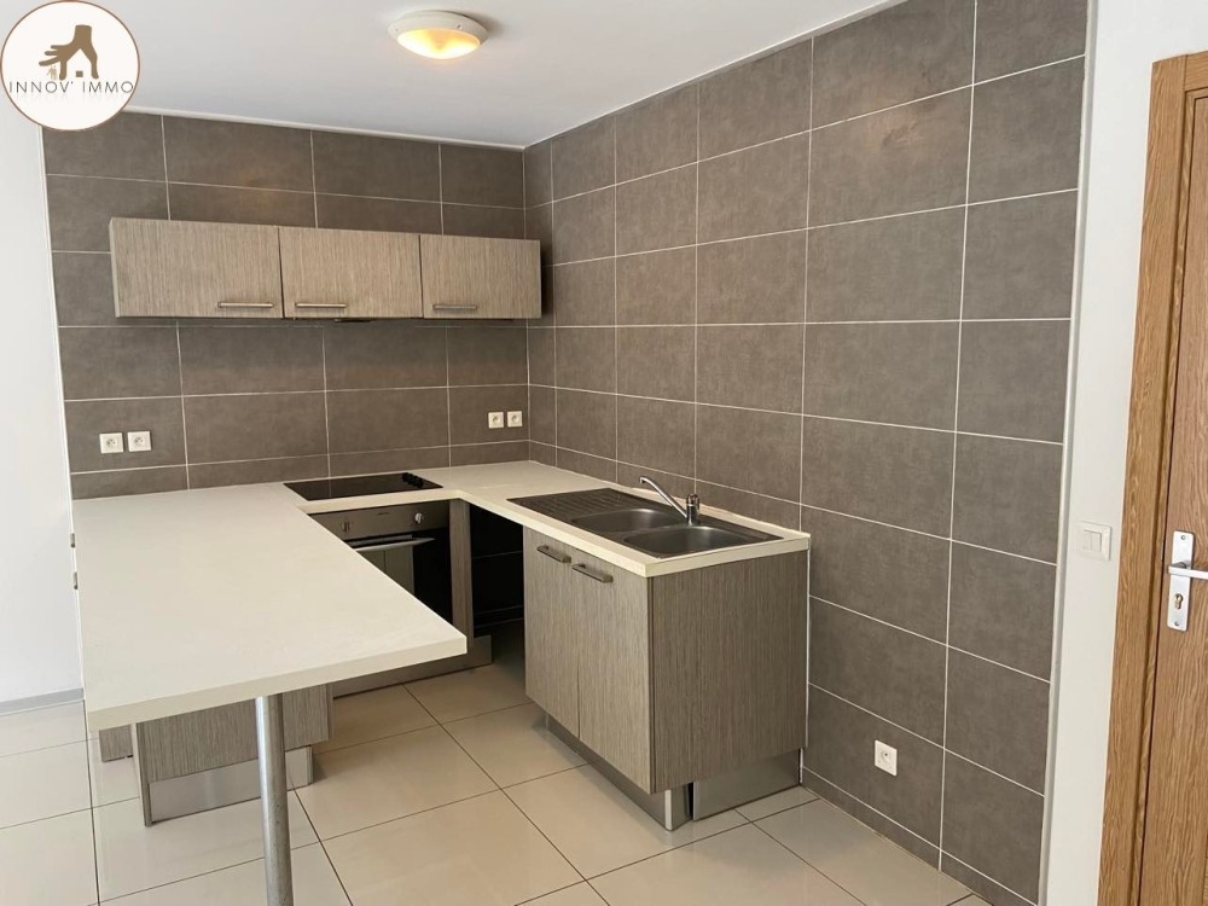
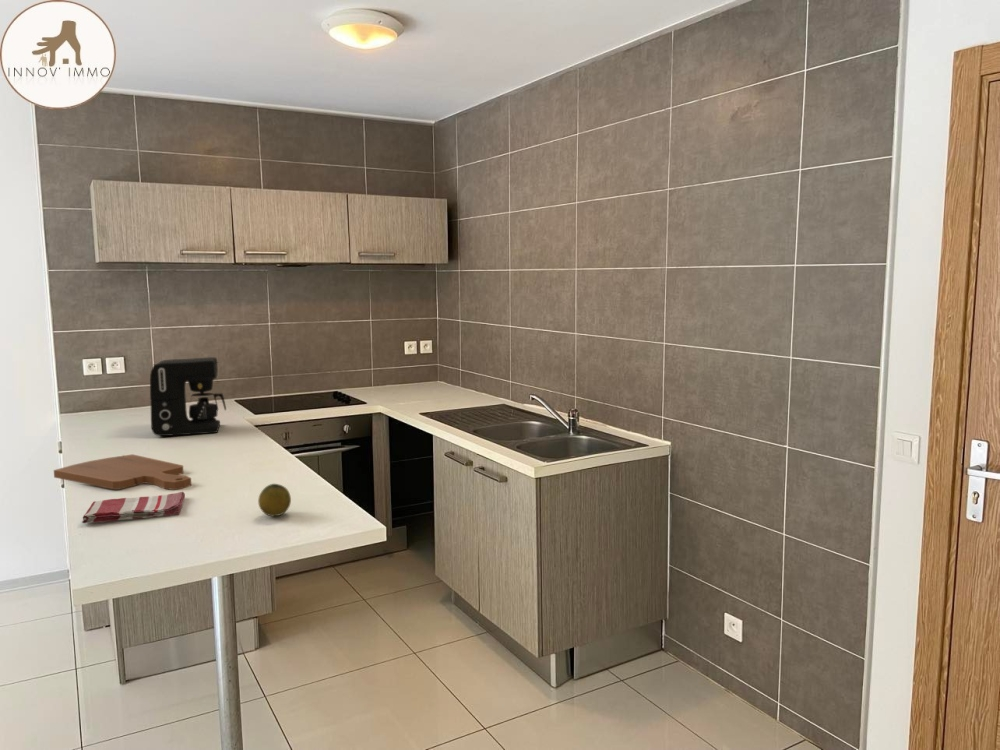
+ fruit [257,483,292,517]
+ dish towel [81,491,186,524]
+ cutting board [53,453,192,491]
+ coffee maker [149,356,227,437]
